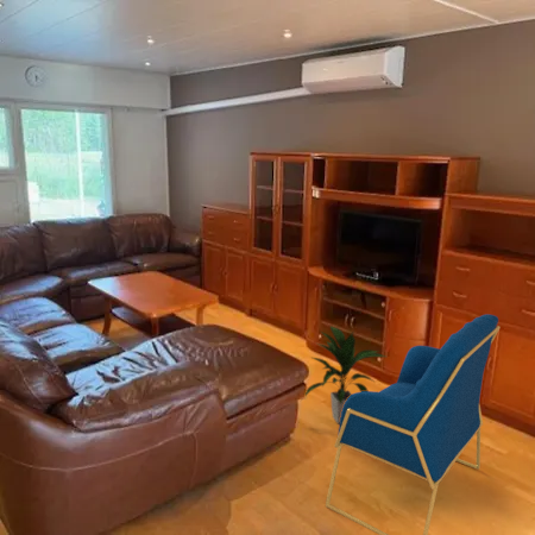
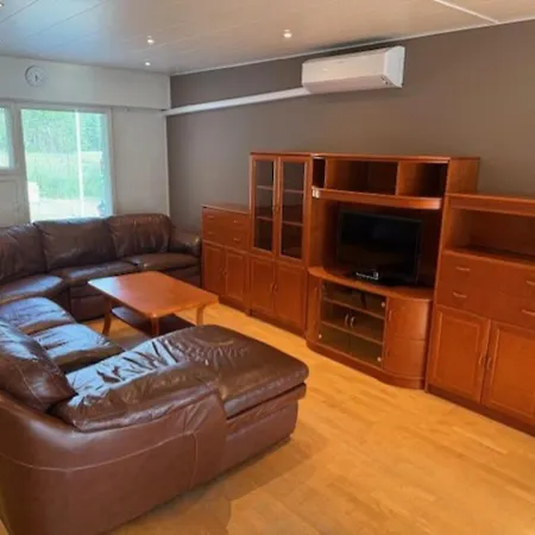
- indoor plant [300,325,386,424]
- armchair [325,313,501,535]
